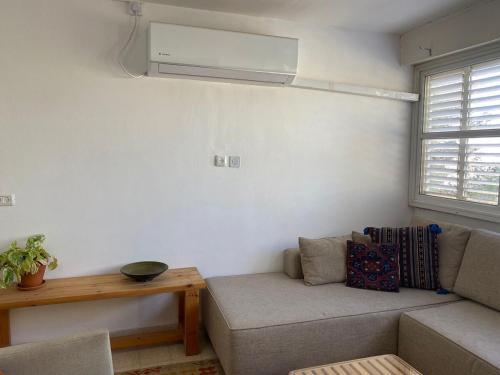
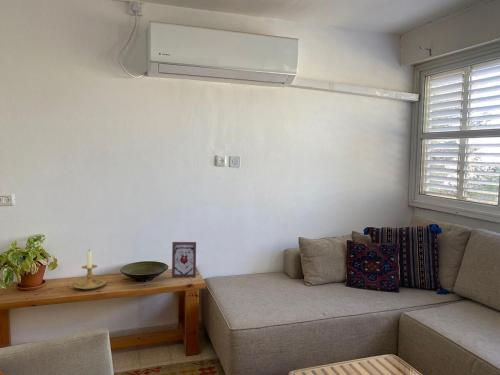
+ candle holder [66,248,107,291]
+ picture frame [171,241,197,278]
